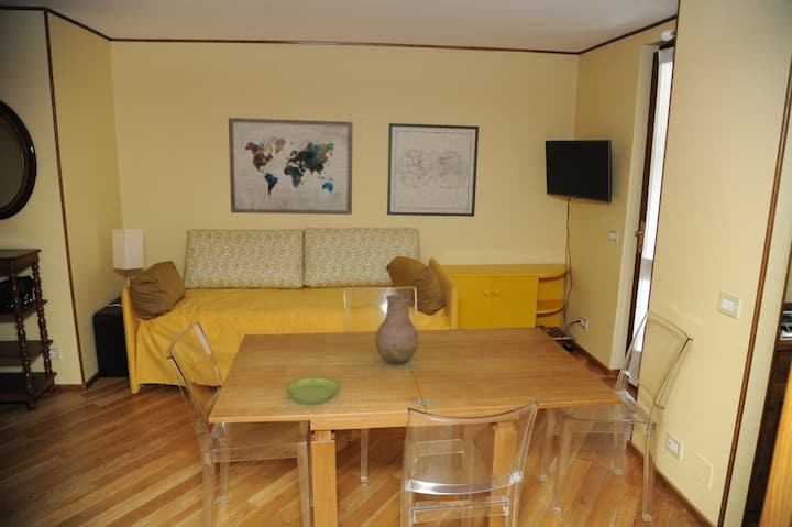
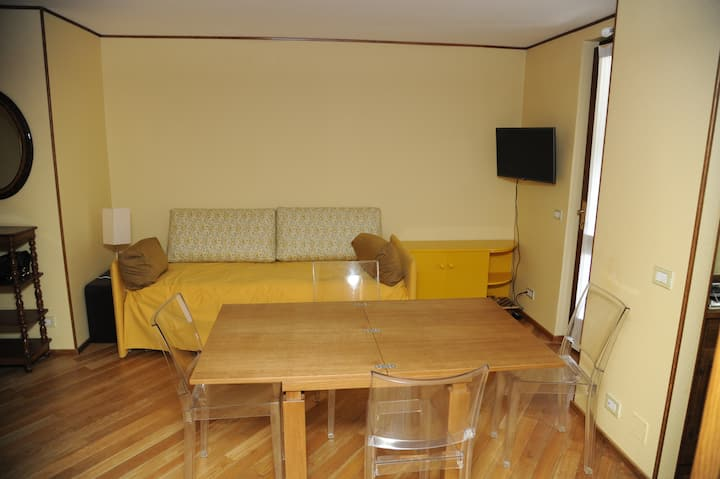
- saucer [285,376,340,405]
- wall art [386,122,480,218]
- vase [375,294,419,366]
- wall art [228,117,354,216]
